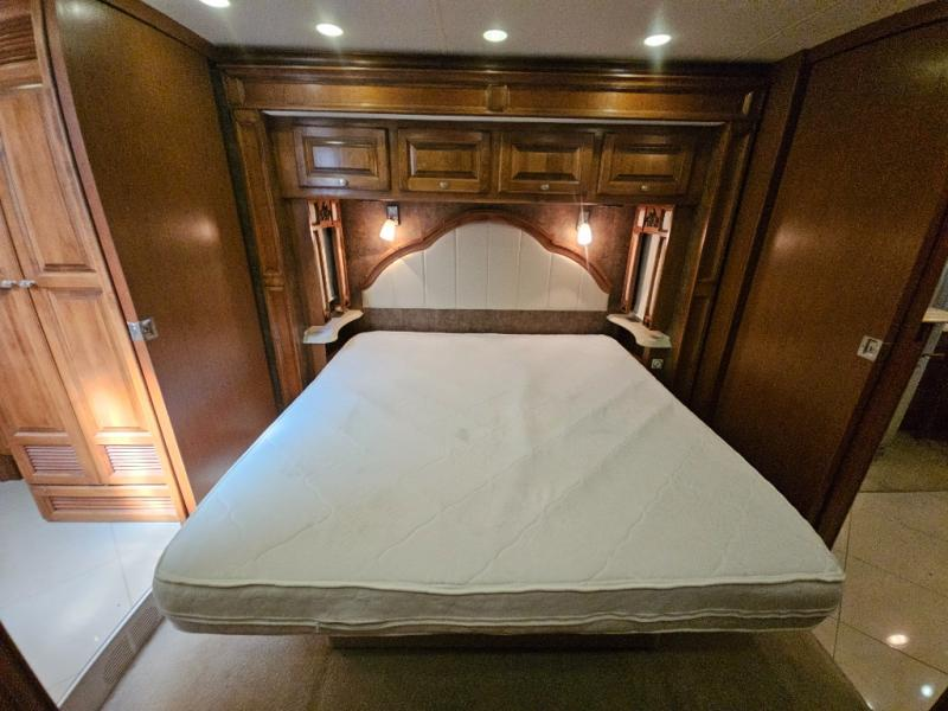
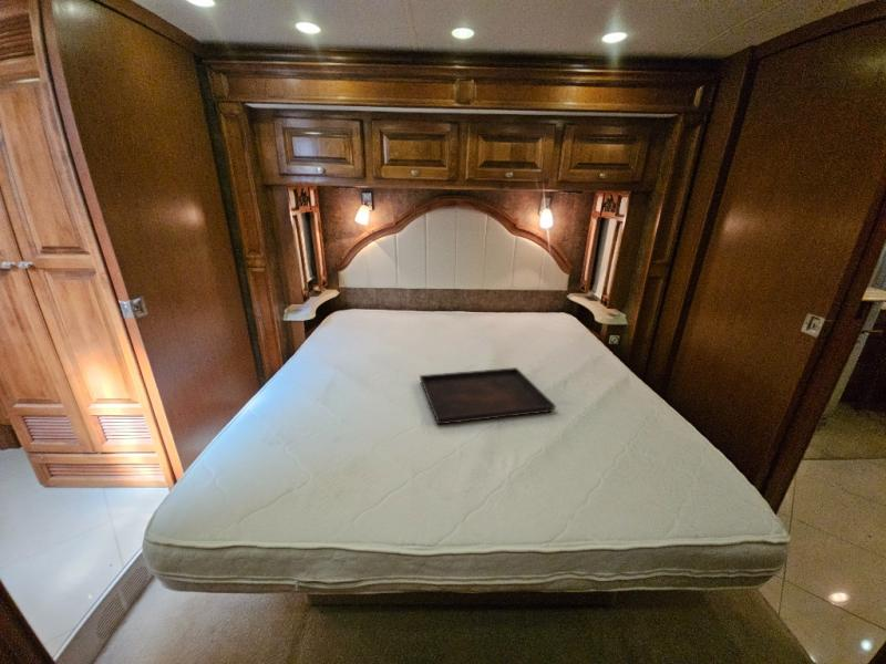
+ serving tray [419,366,556,425]
